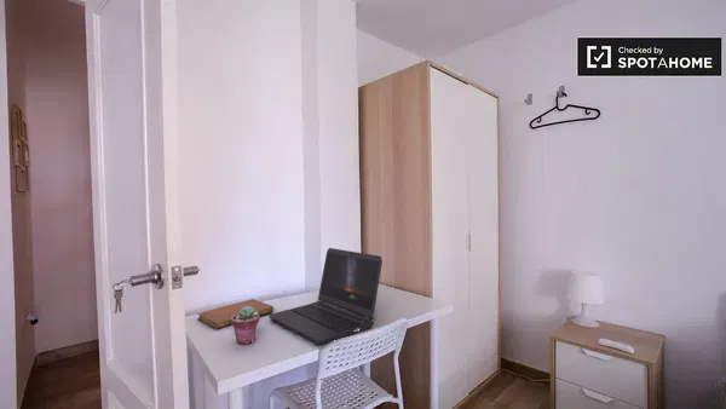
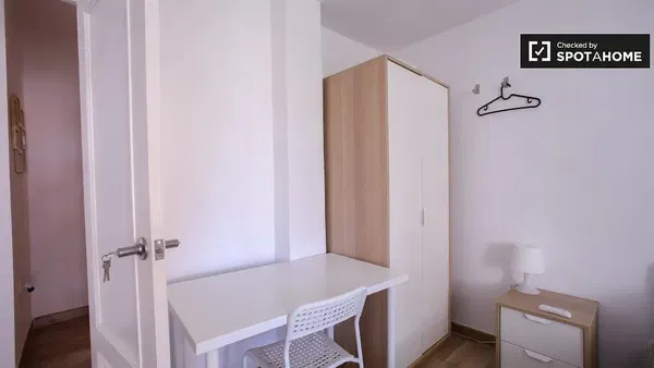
- notebook [196,298,275,330]
- potted succulent [230,306,260,346]
- laptop computer [269,247,384,347]
